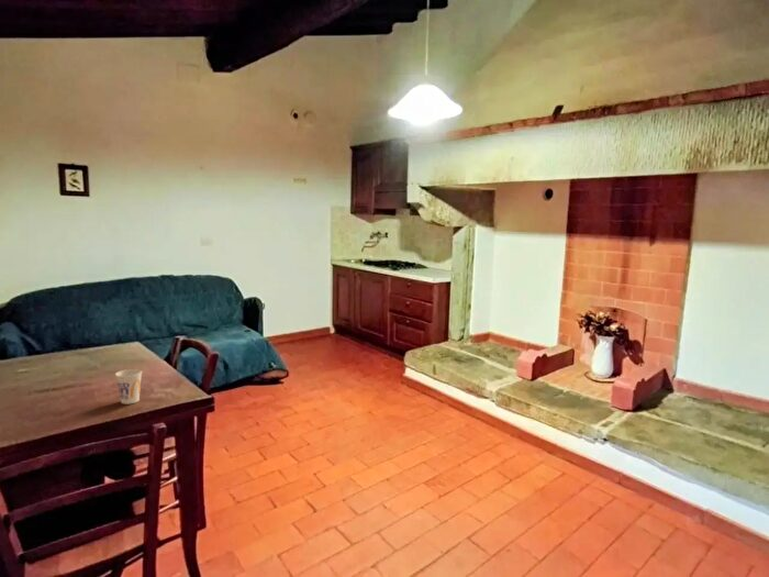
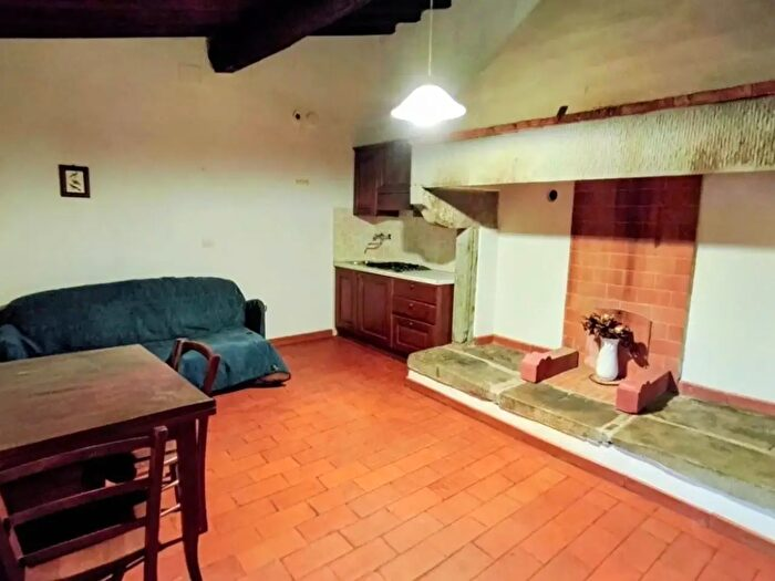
- cup [114,368,143,406]
